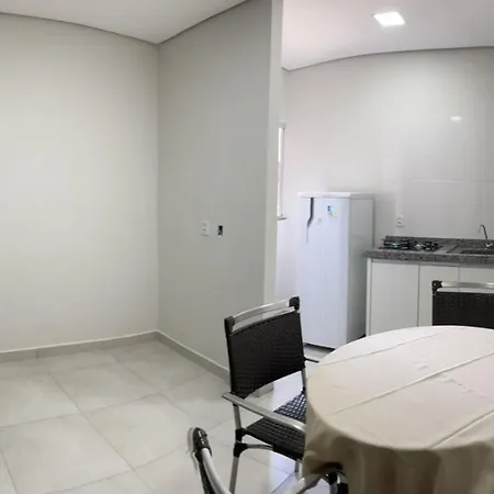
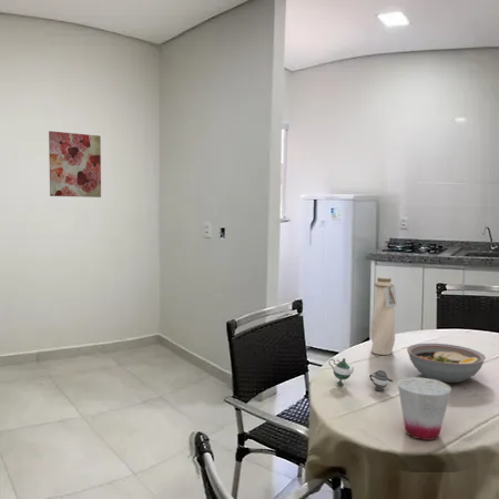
+ teapot [328,357,394,391]
+ water bottle [369,276,398,356]
+ wall art [48,130,102,198]
+ bowl [406,343,487,384]
+ cup [397,376,452,441]
